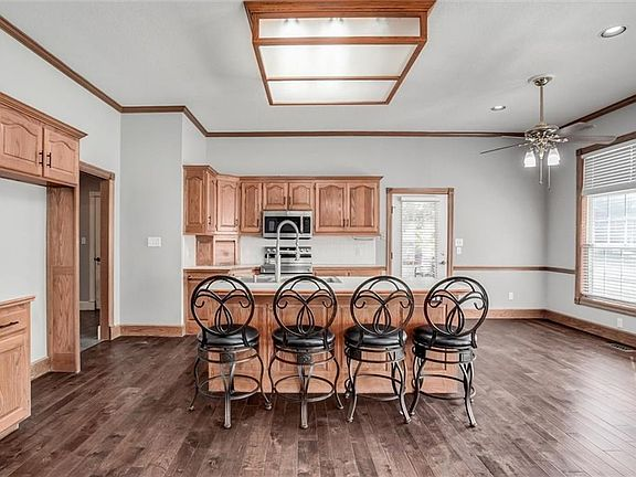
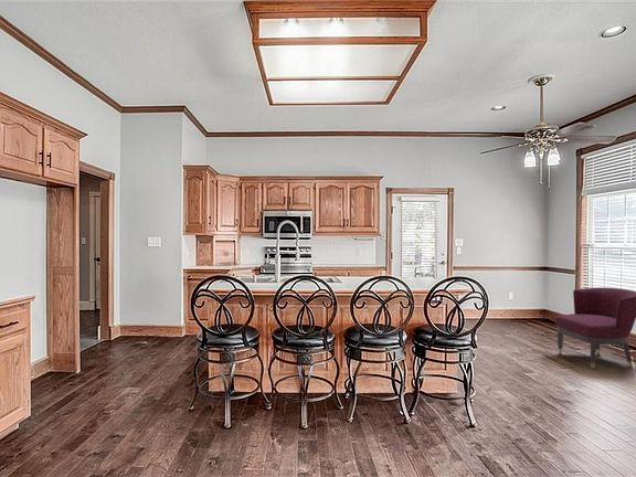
+ chair [553,286,636,370]
